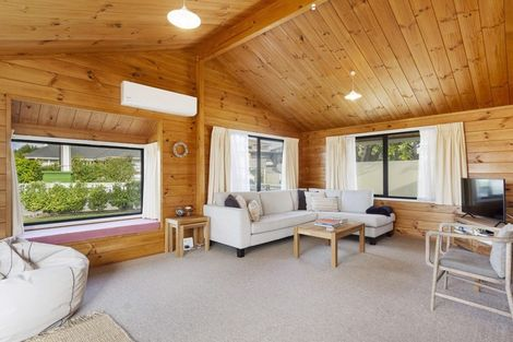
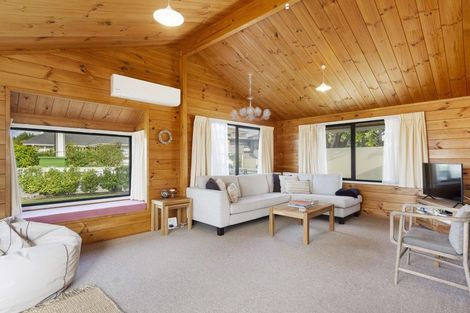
+ chandelier [229,71,272,122]
